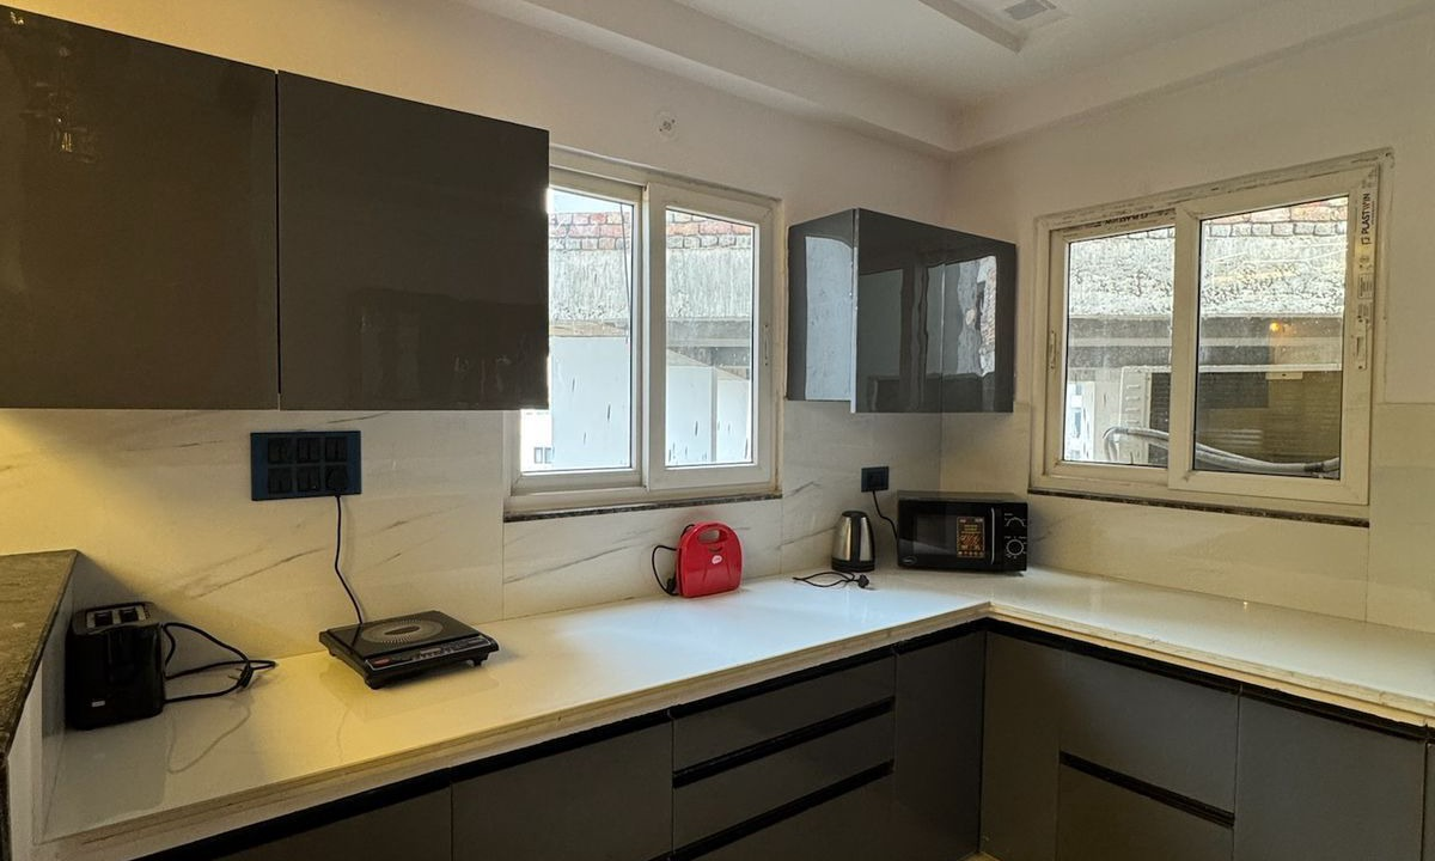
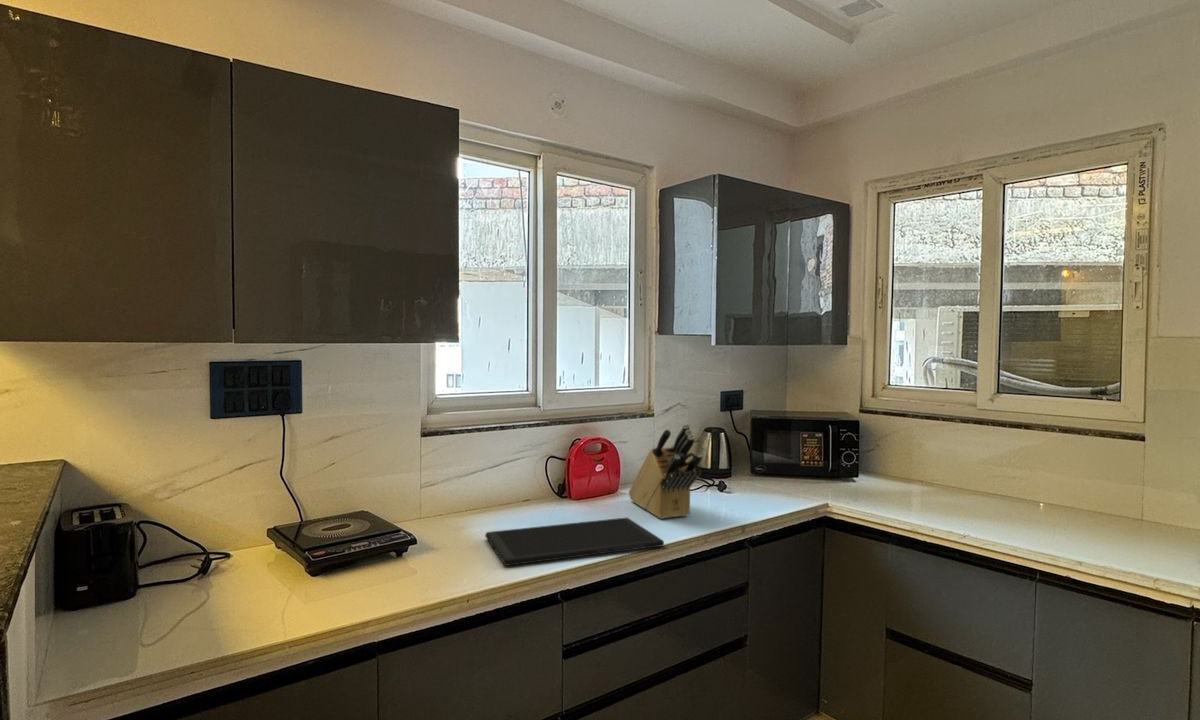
+ cutting board [484,517,665,567]
+ knife block [628,423,703,520]
